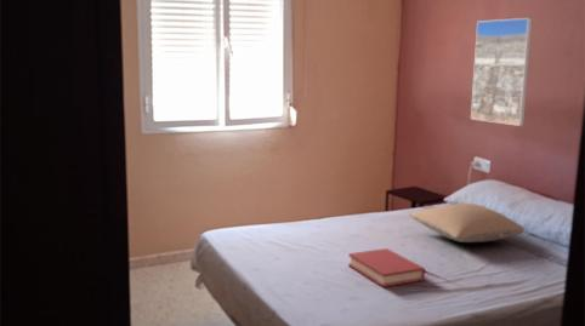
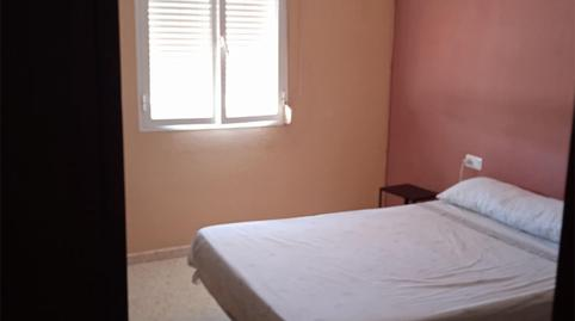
- hardback book [347,247,426,288]
- pillow [408,202,526,244]
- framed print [470,17,534,127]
